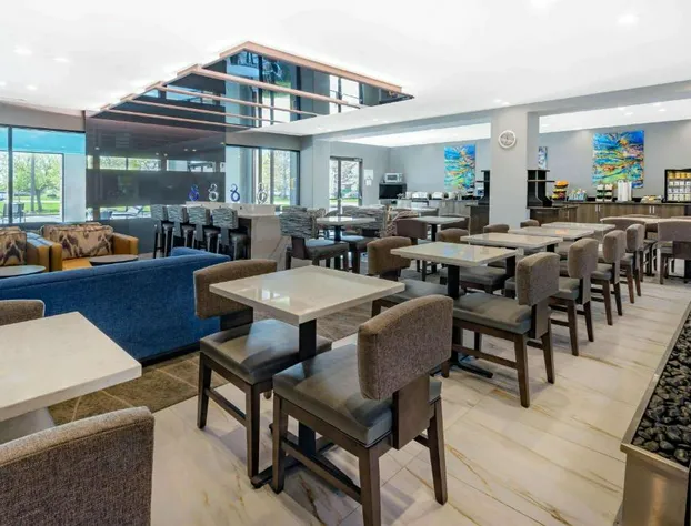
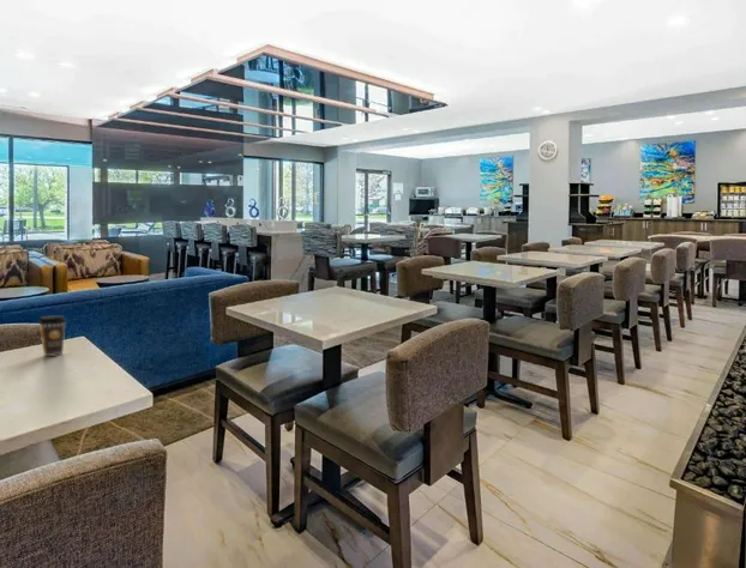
+ coffee cup [36,314,67,357]
